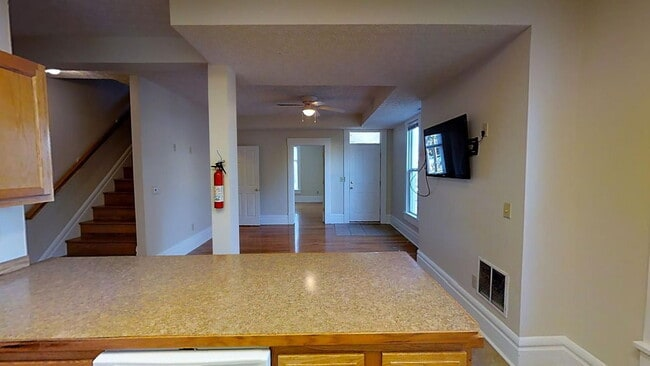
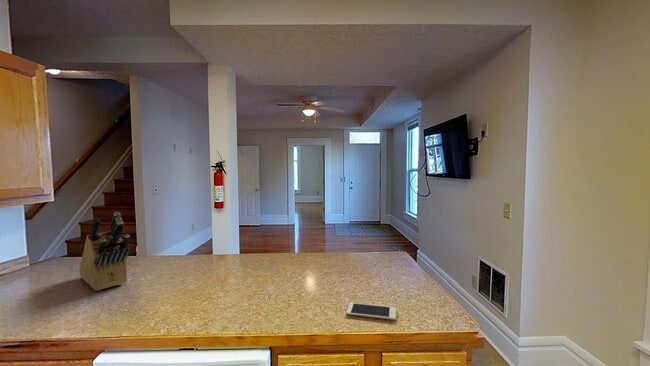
+ knife block [78,211,132,292]
+ cell phone [345,302,397,321]
